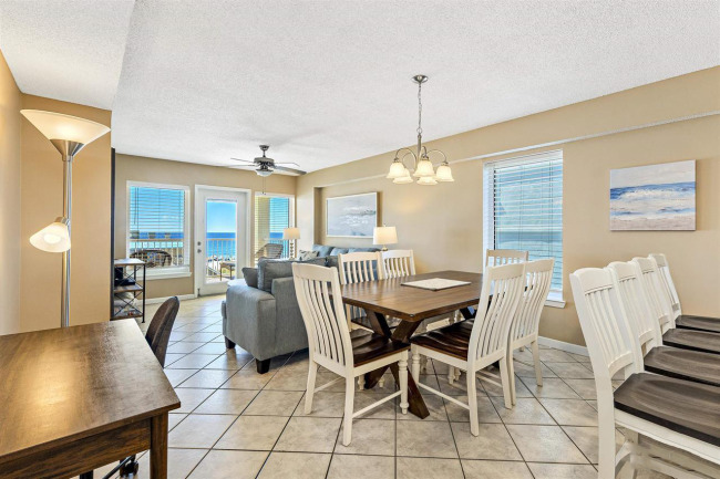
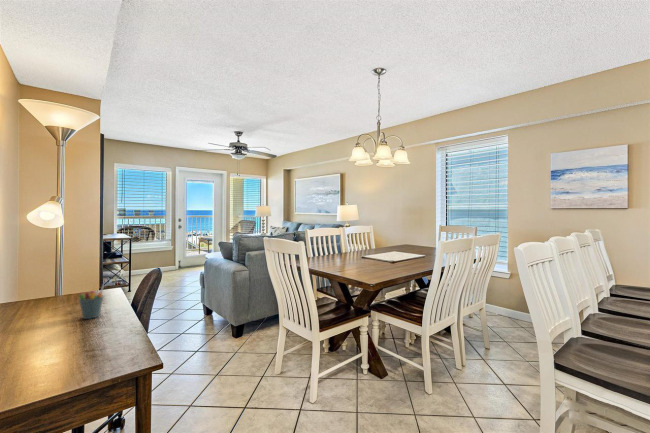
+ pen holder [77,284,105,320]
